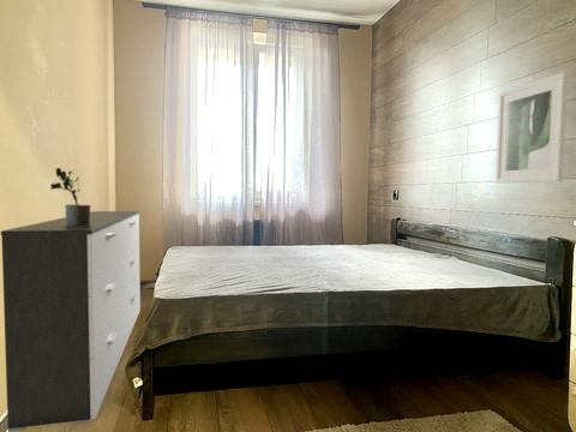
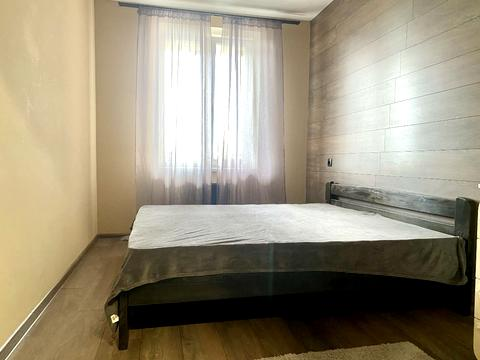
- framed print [494,71,569,185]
- dresser [0,210,142,432]
- potted plant [49,167,92,227]
